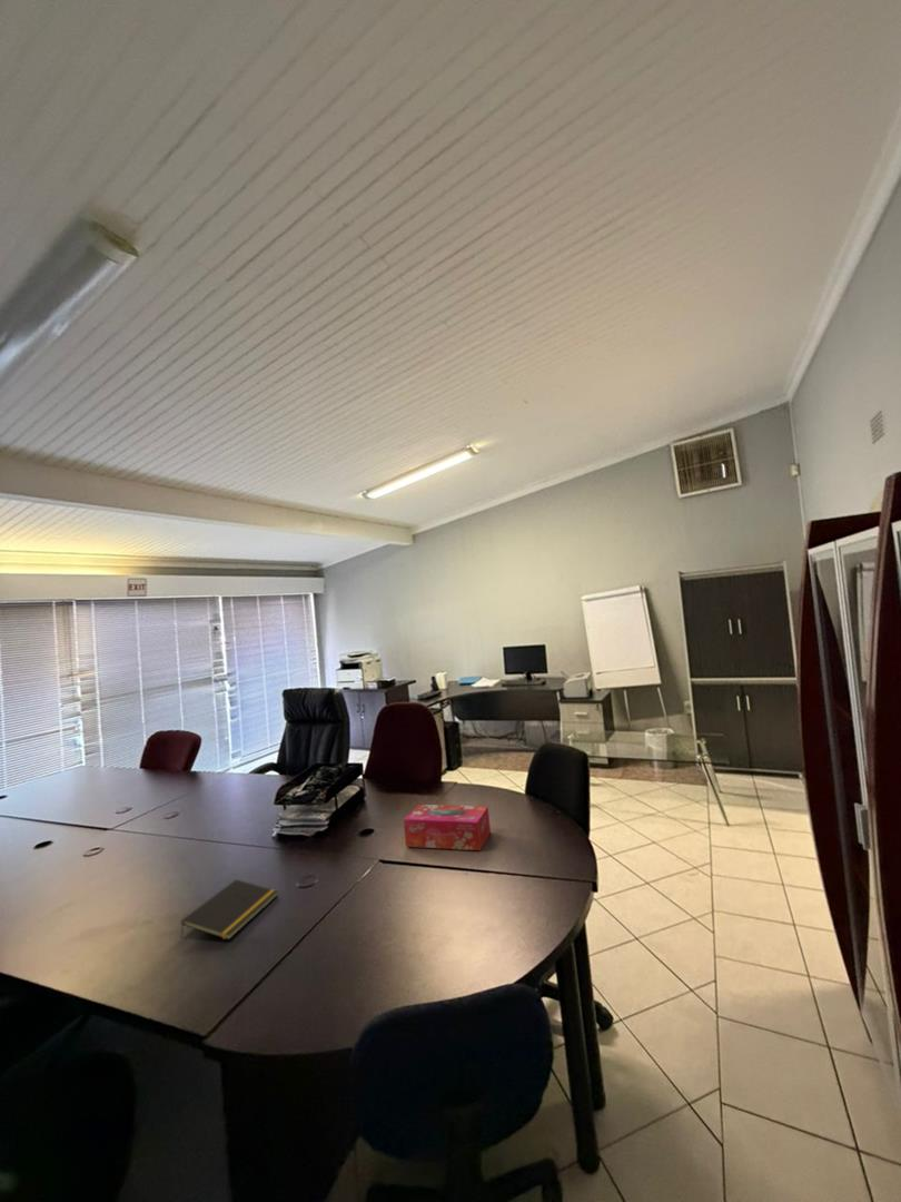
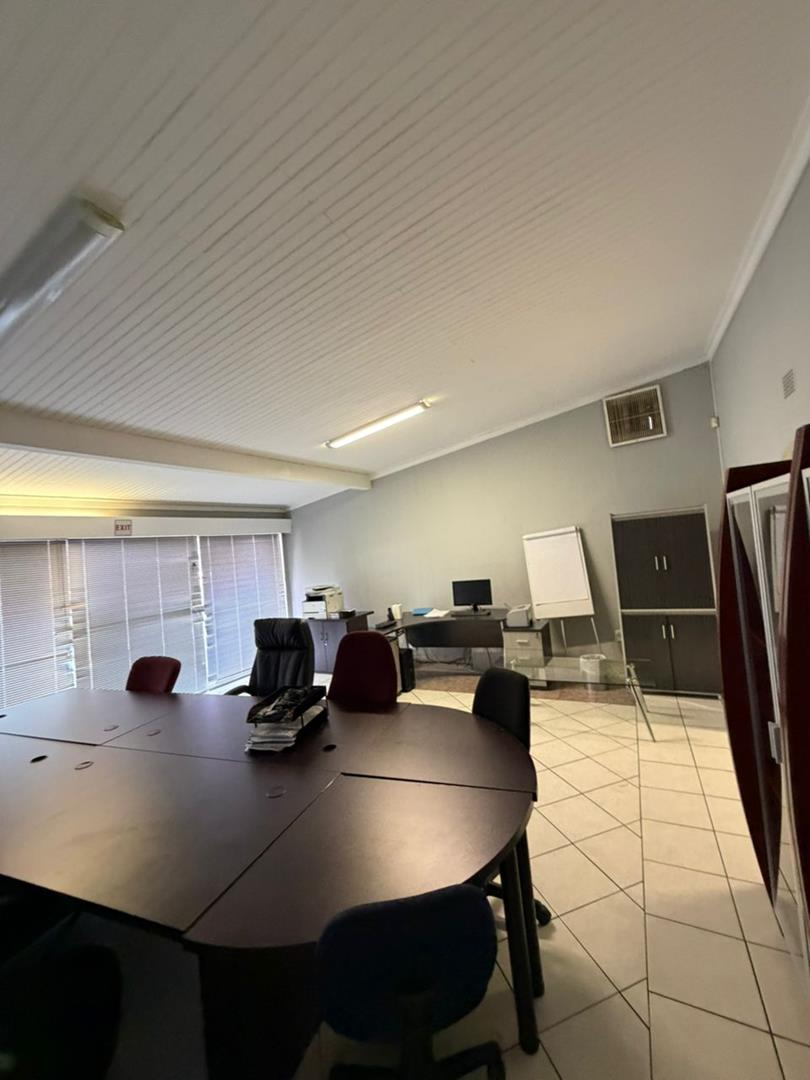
- notepad [180,878,279,942]
- tissue box [403,804,492,851]
